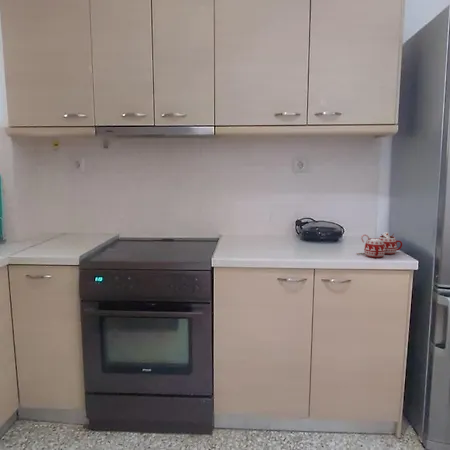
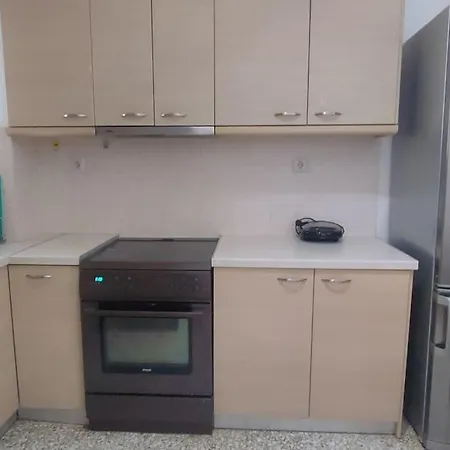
- mug [355,231,403,259]
